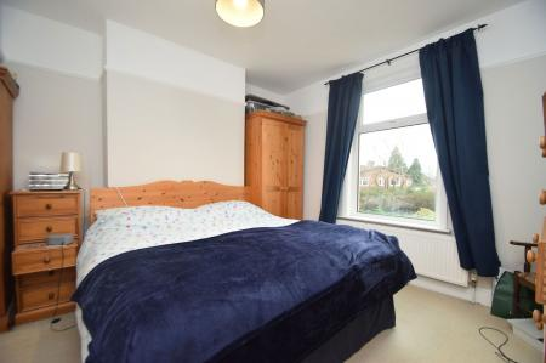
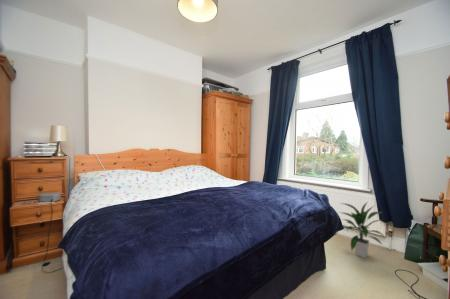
+ indoor plant [338,200,388,259]
